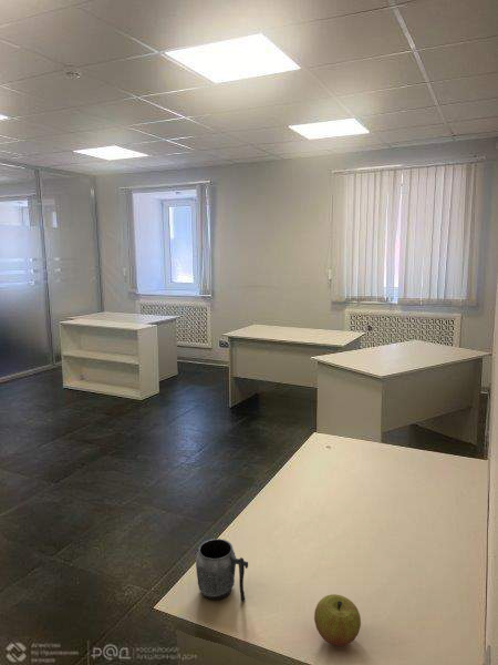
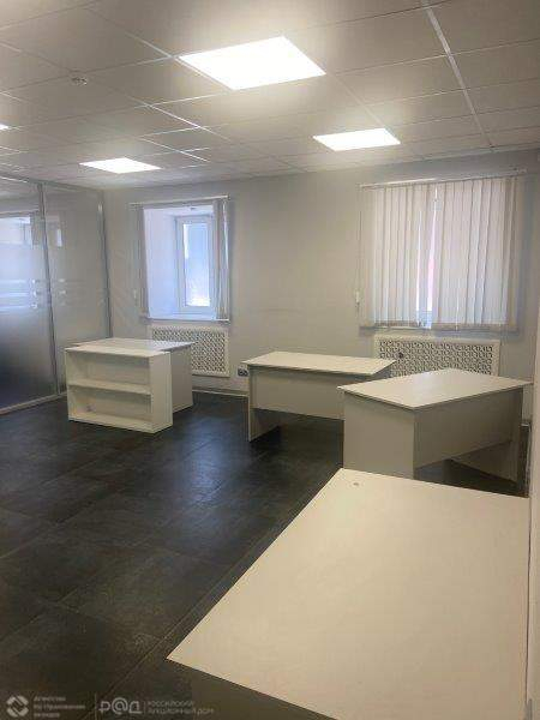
- apple [313,593,362,647]
- mug [195,538,249,602]
